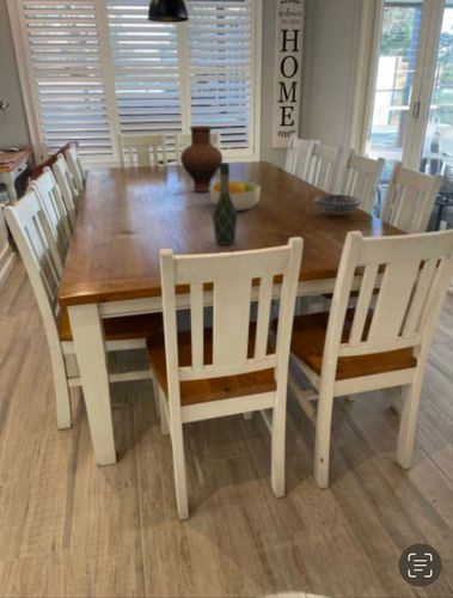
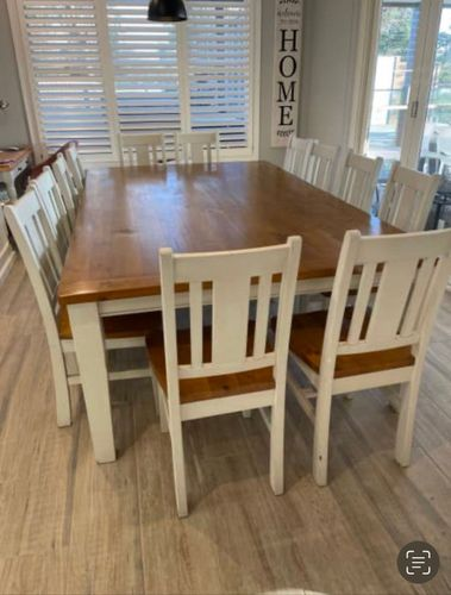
- fruit bowl [208,179,262,212]
- vase [179,124,224,193]
- wine bottle [212,161,239,246]
- bowl [313,194,363,216]
